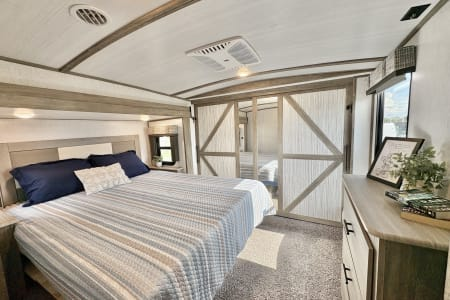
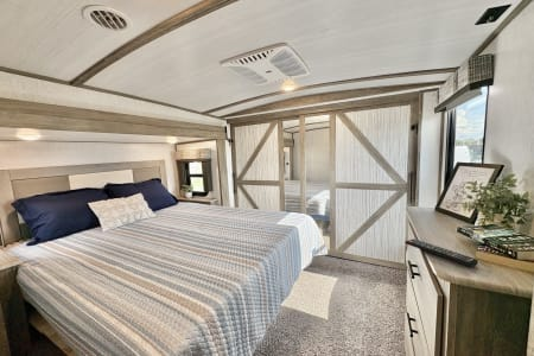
+ remote control [403,237,479,268]
